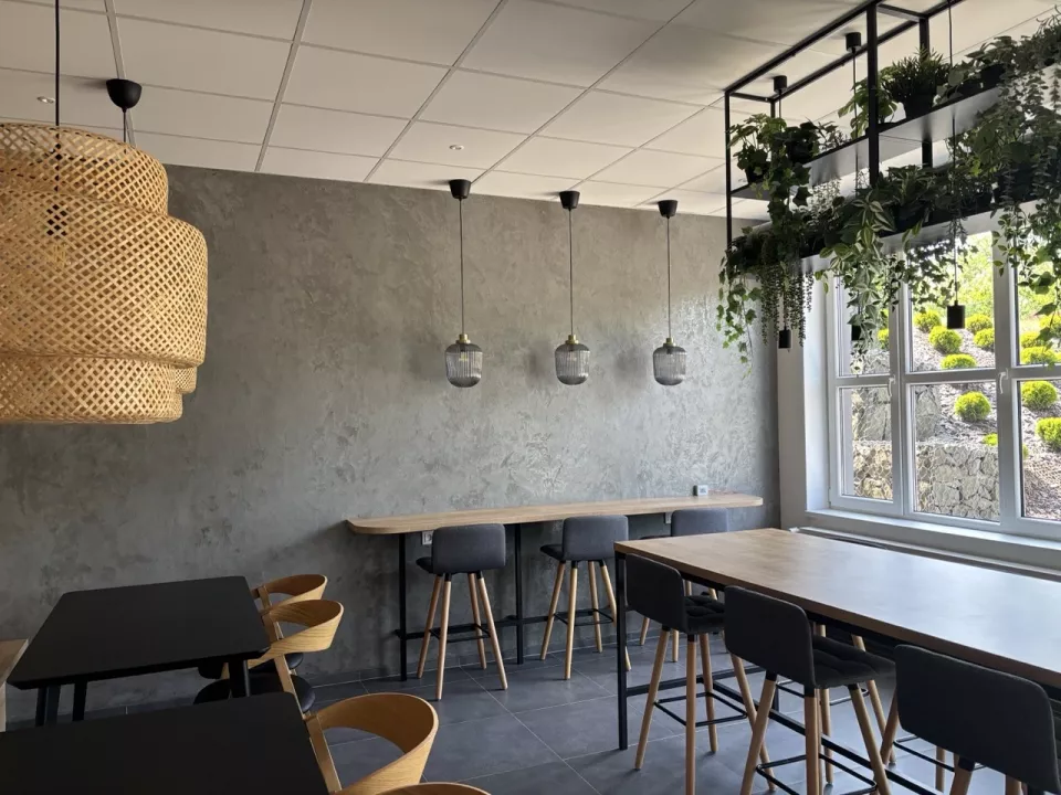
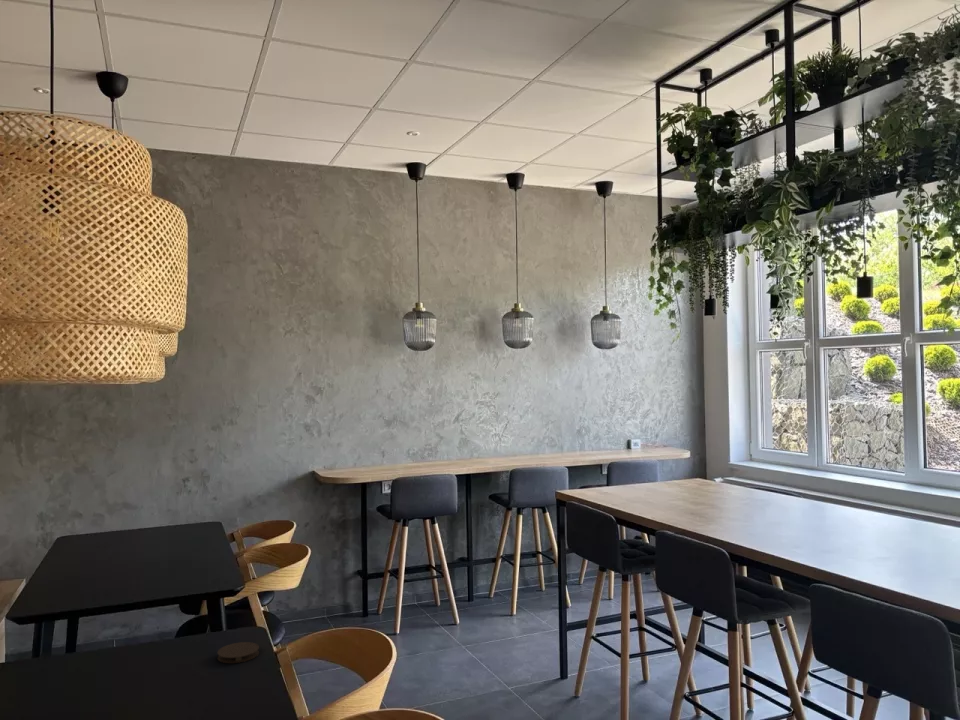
+ coaster [217,641,260,664]
